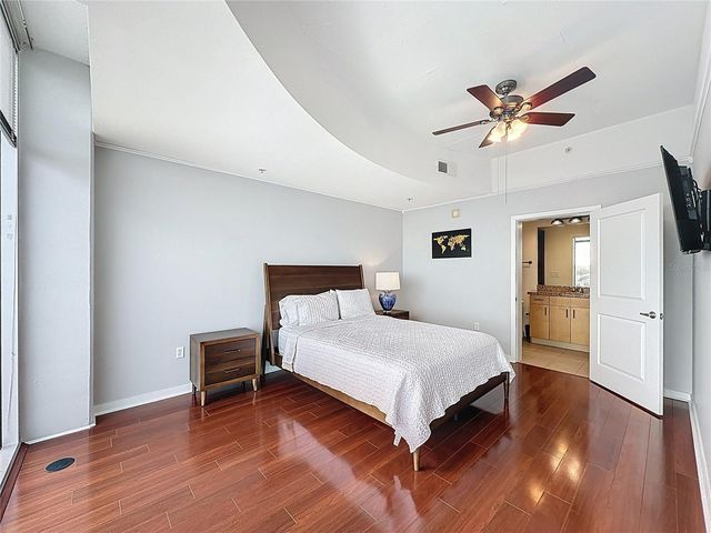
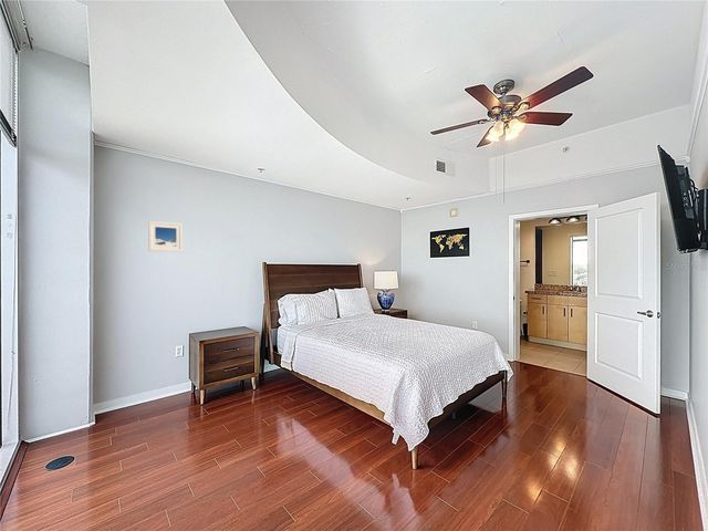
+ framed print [147,220,184,253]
